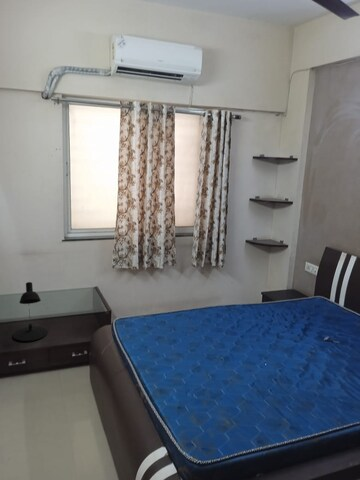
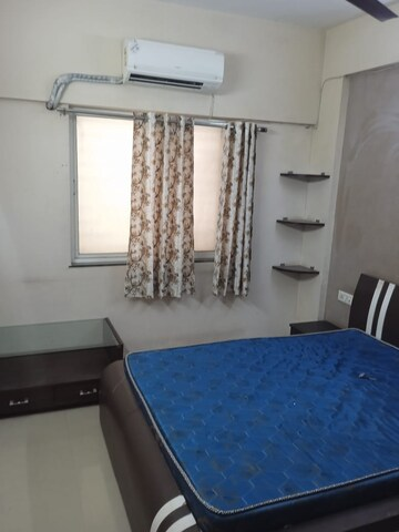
- desk lamp [12,281,49,342]
